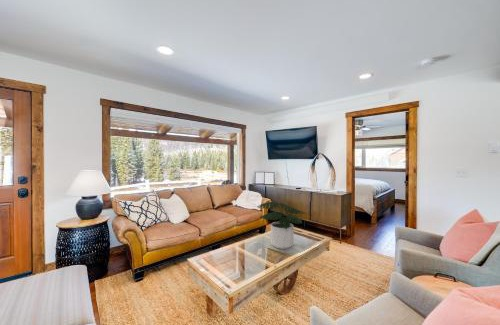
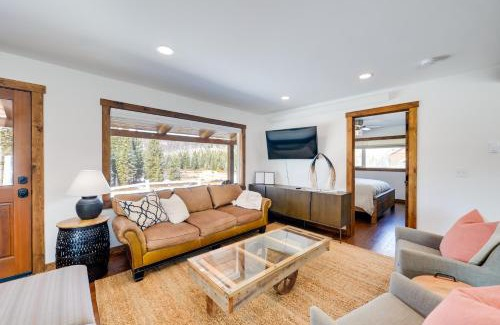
- potted plant [256,201,307,250]
